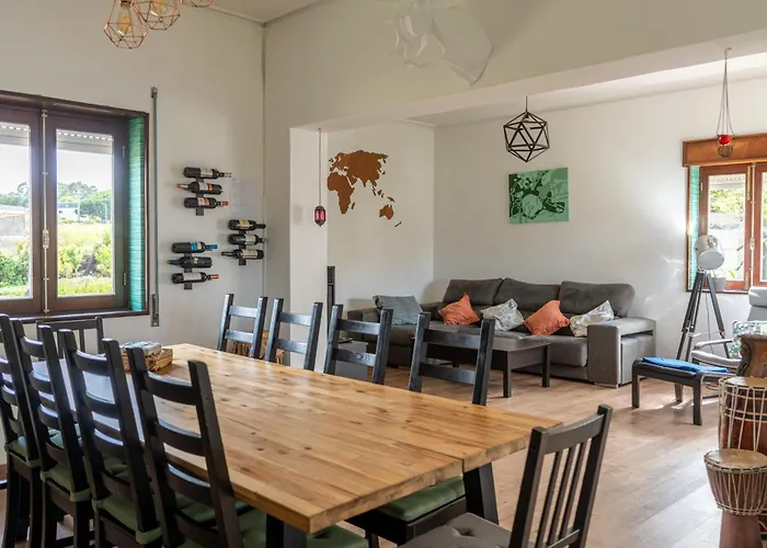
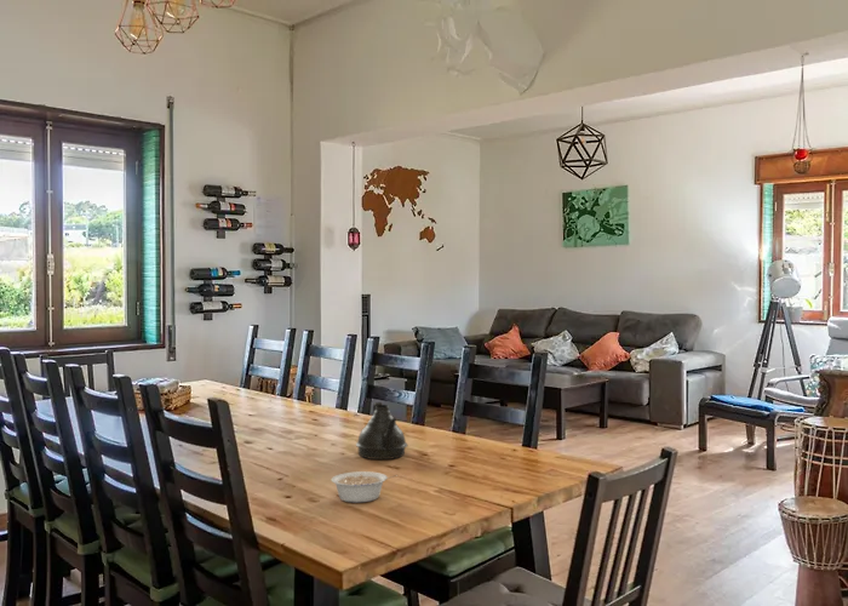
+ teapot [355,401,408,461]
+ legume [330,470,399,504]
